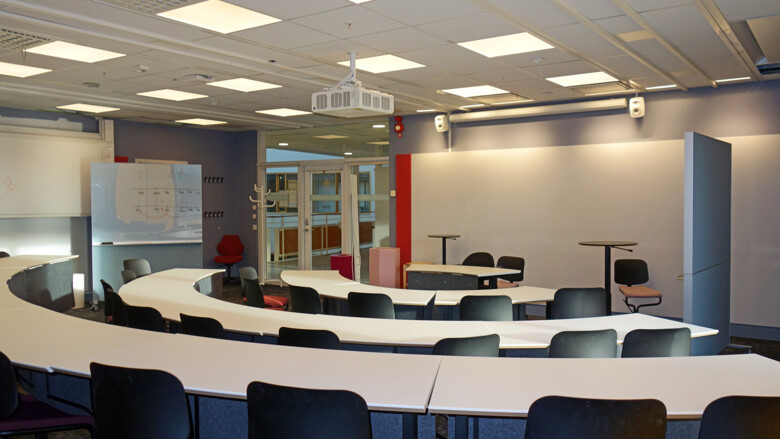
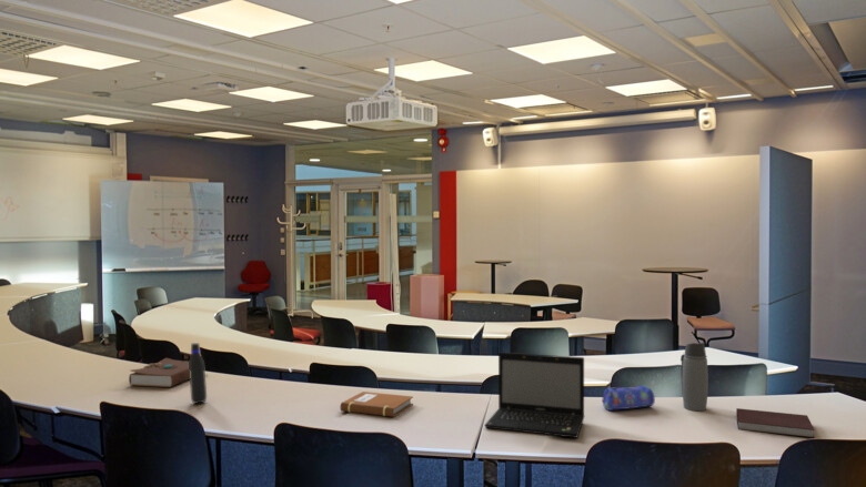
+ water bottle [679,342,709,412]
+ notebook [340,390,414,418]
+ notebook [735,407,816,439]
+ book [128,357,207,388]
+ water bottle [189,342,208,405]
+ pencil case [602,384,656,412]
+ laptop [484,352,585,439]
